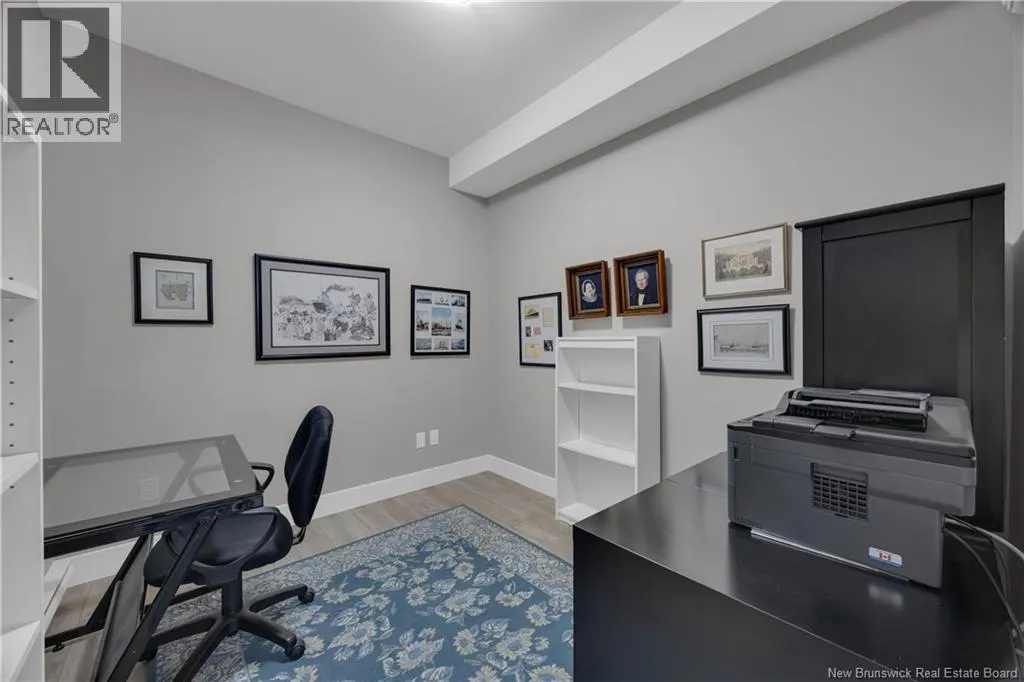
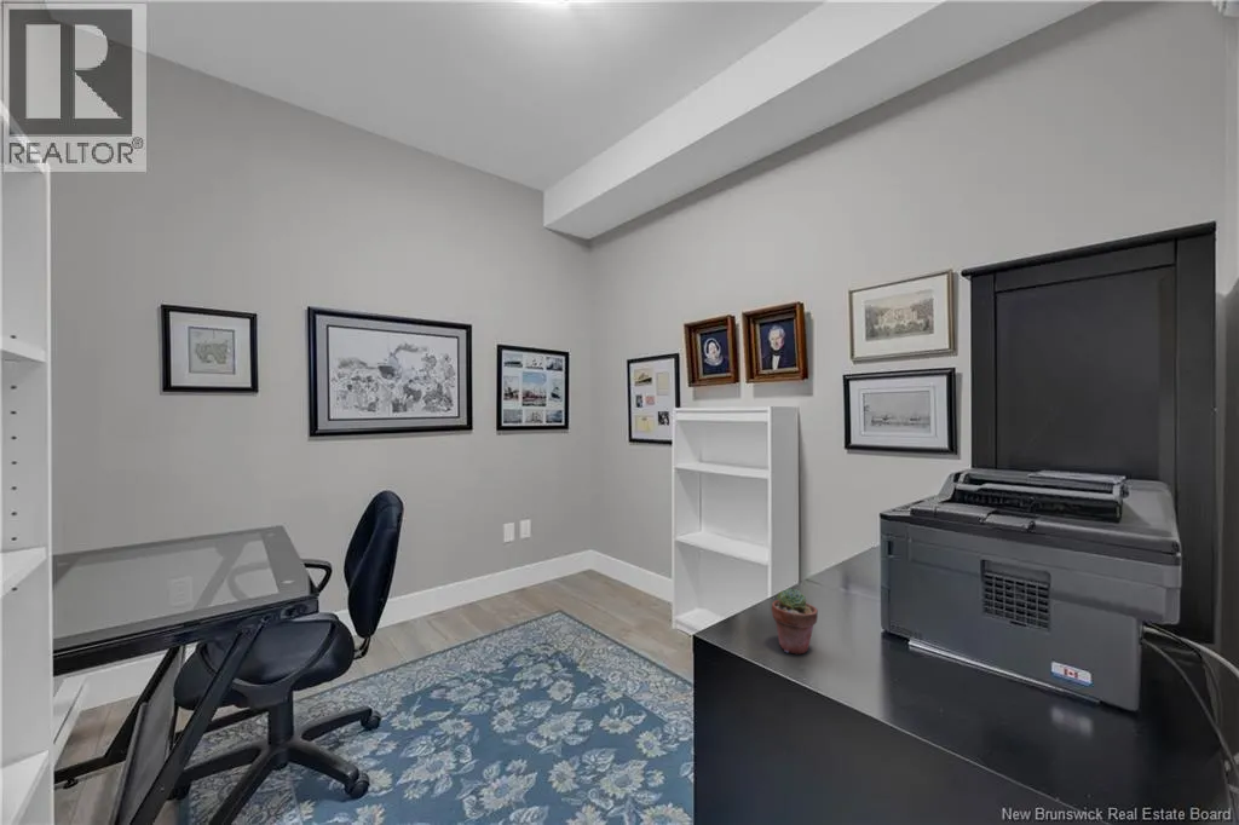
+ potted succulent [771,587,819,654]
